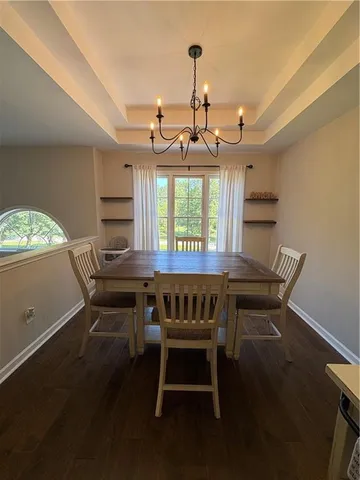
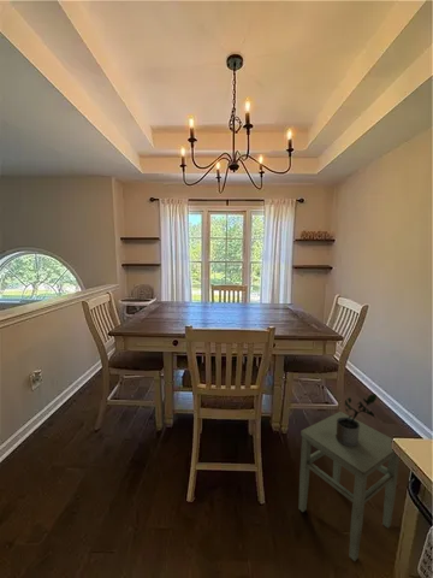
+ stool [298,411,401,562]
+ potted plant [336,393,378,447]
